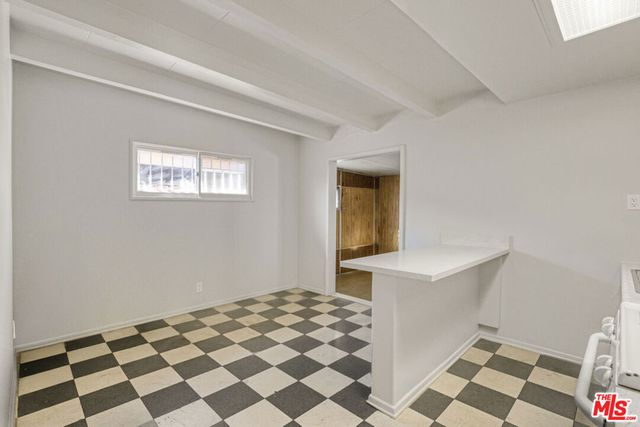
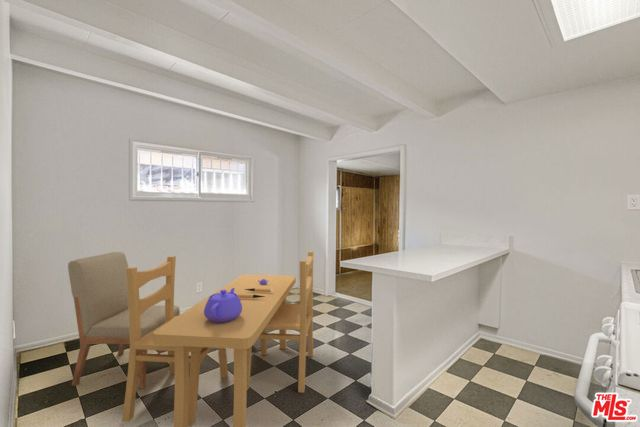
+ dining set [121,251,314,427]
+ chair [67,251,181,390]
